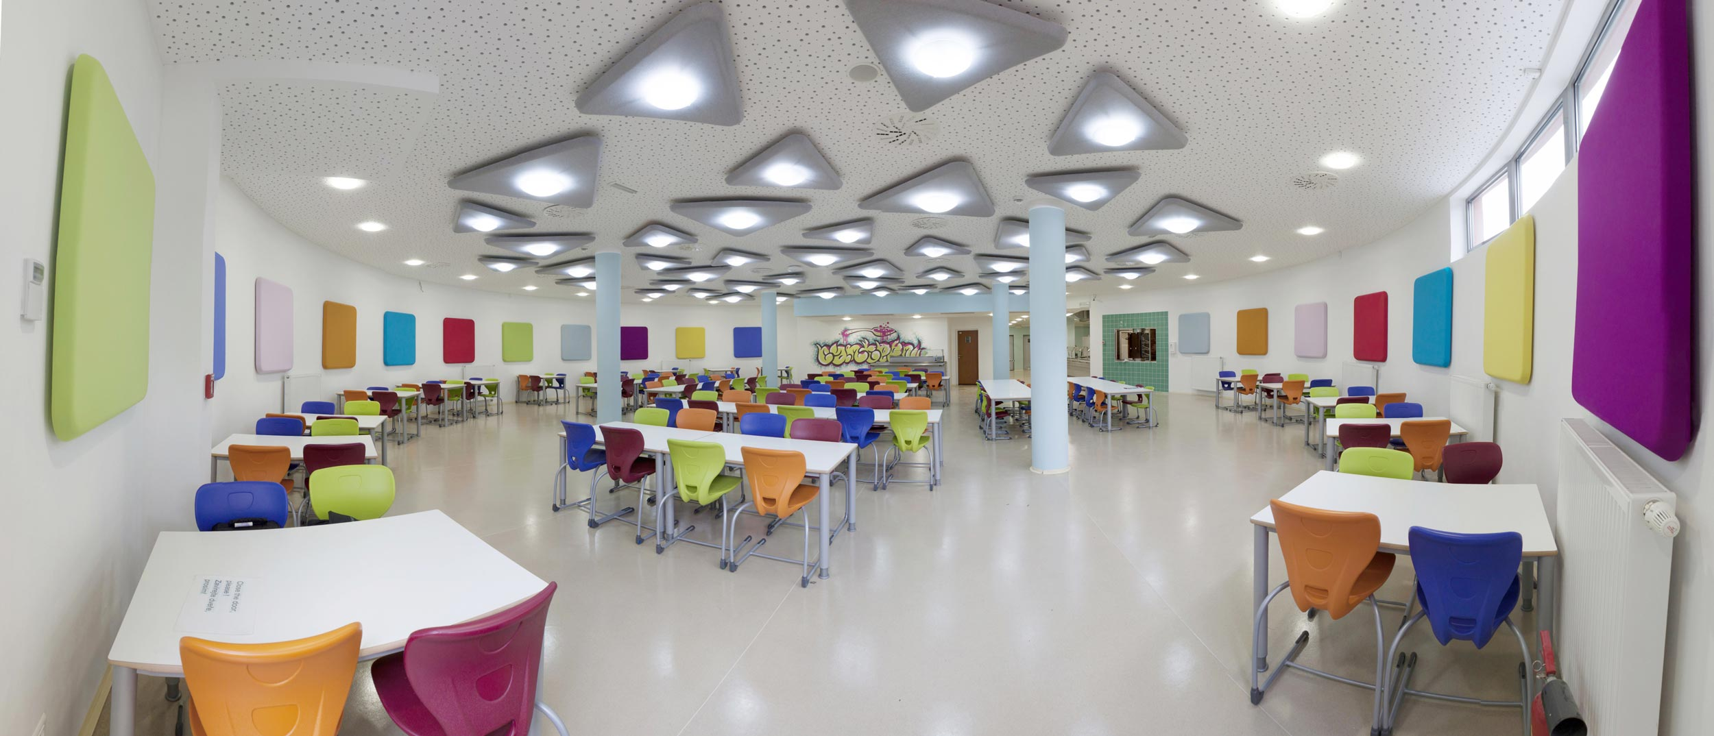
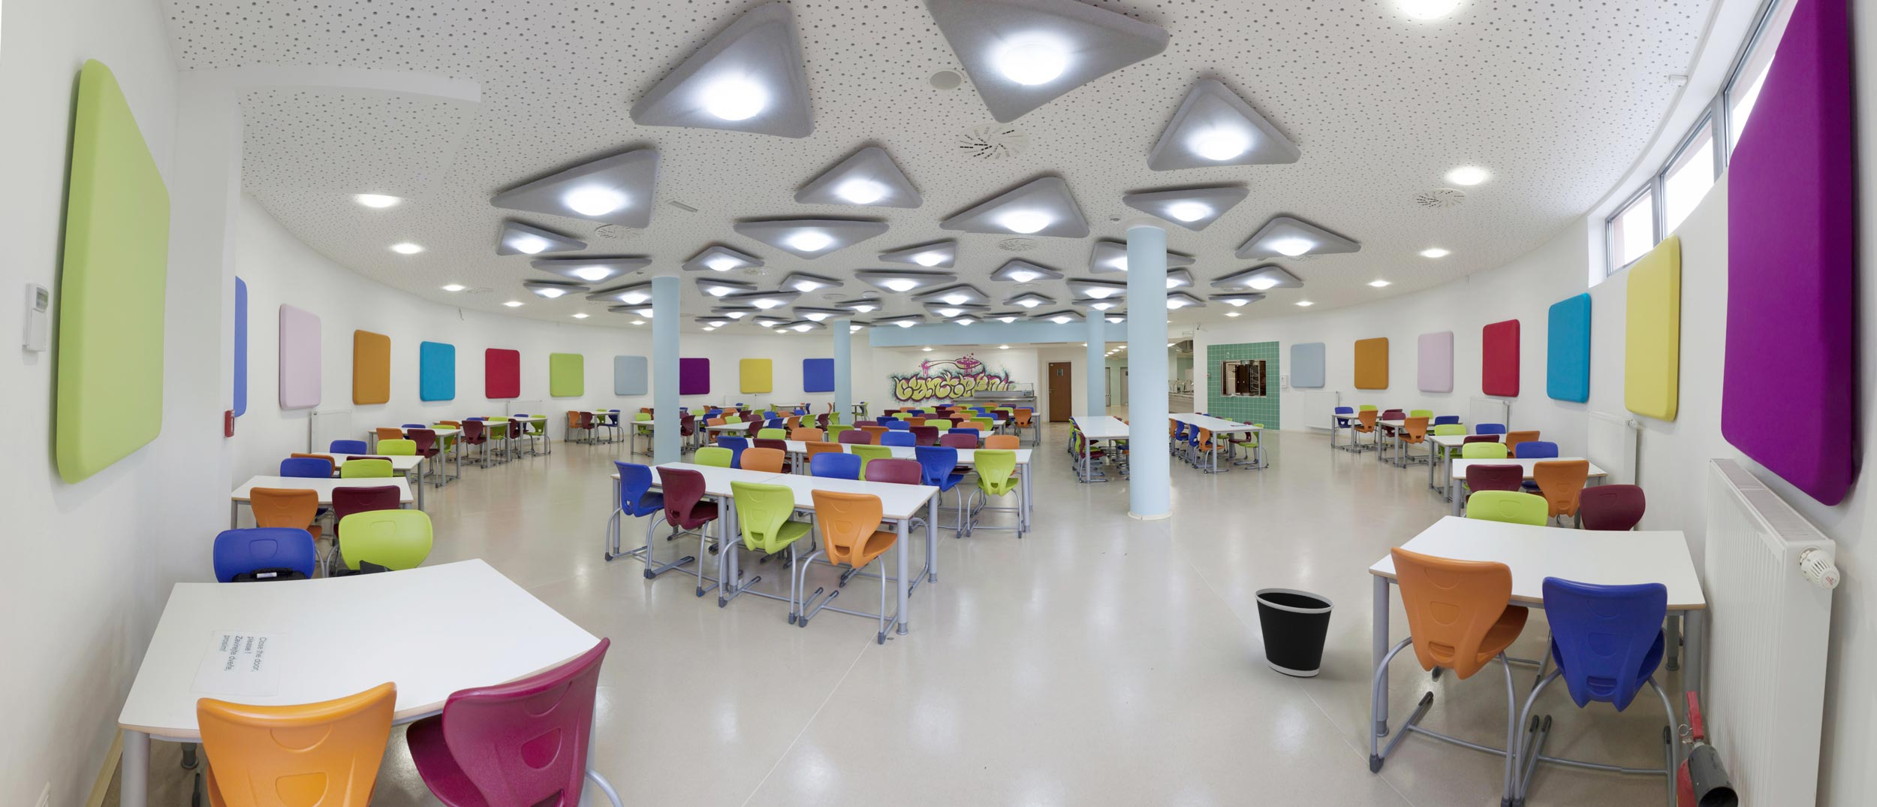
+ wastebasket [1253,588,1335,676]
